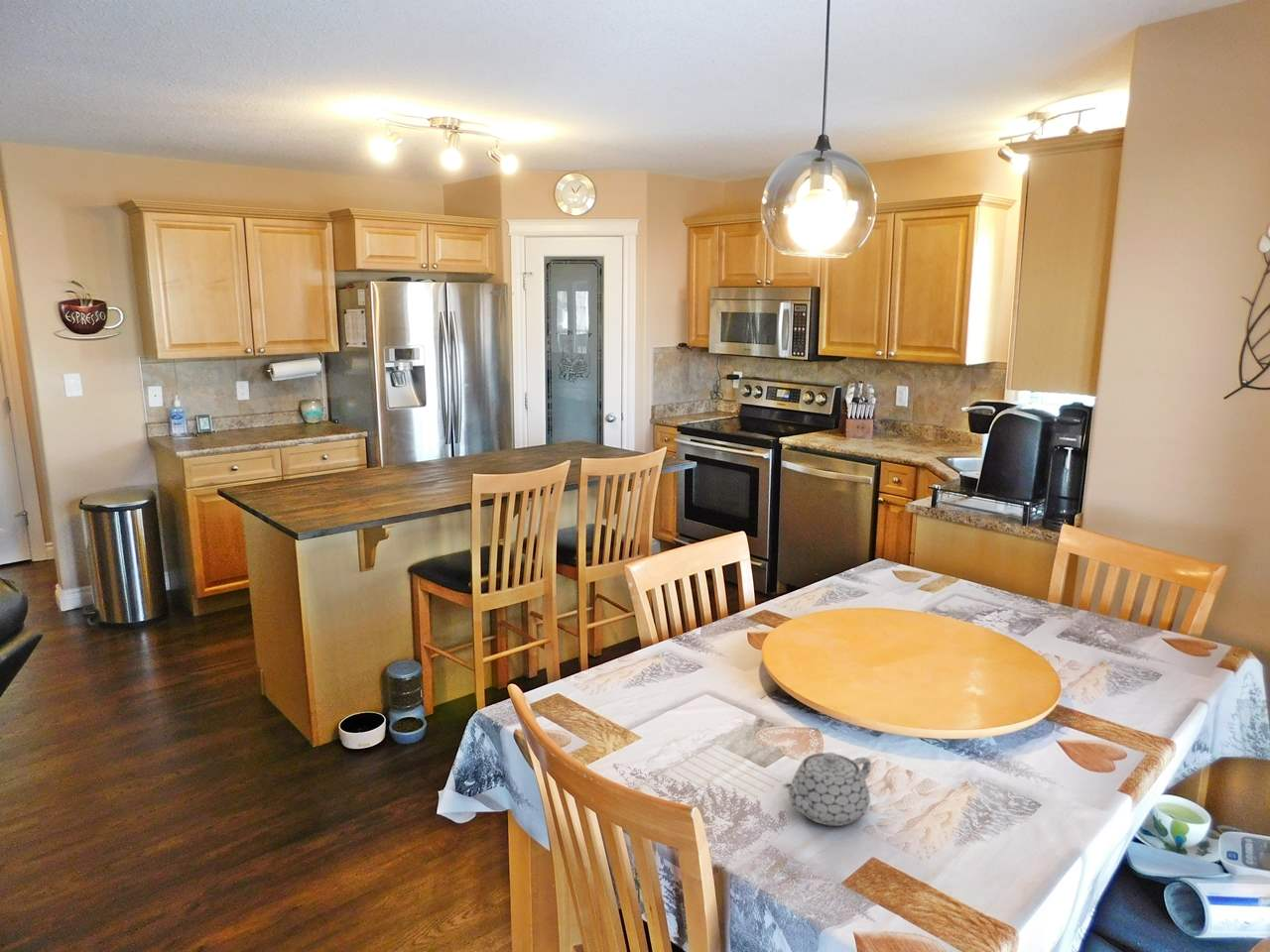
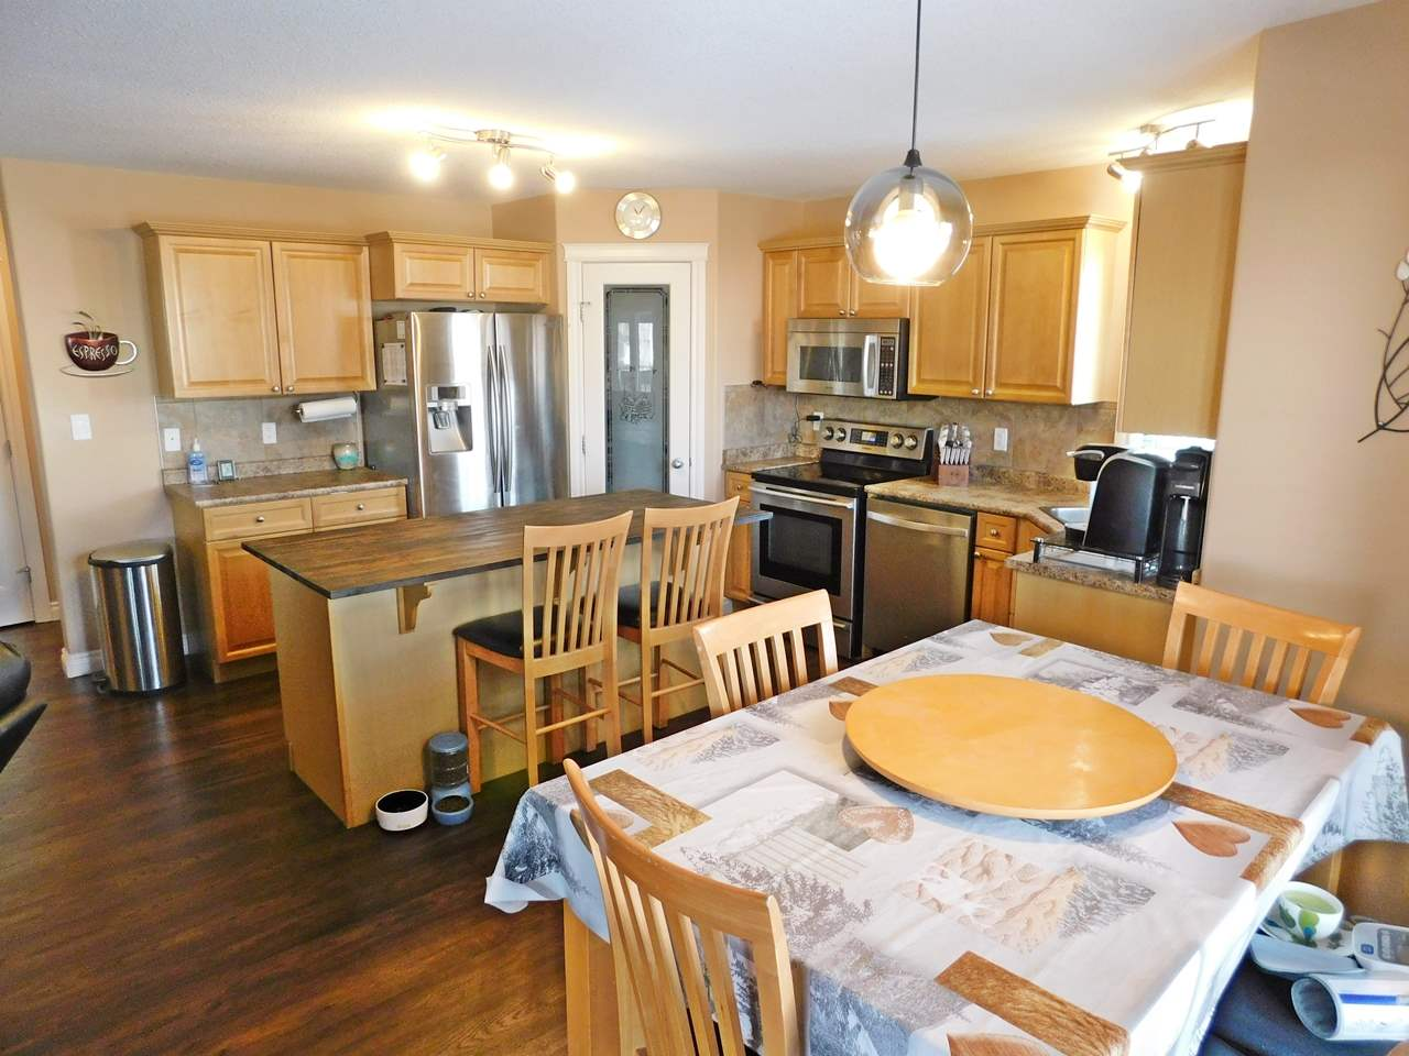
- teapot [781,752,872,827]
